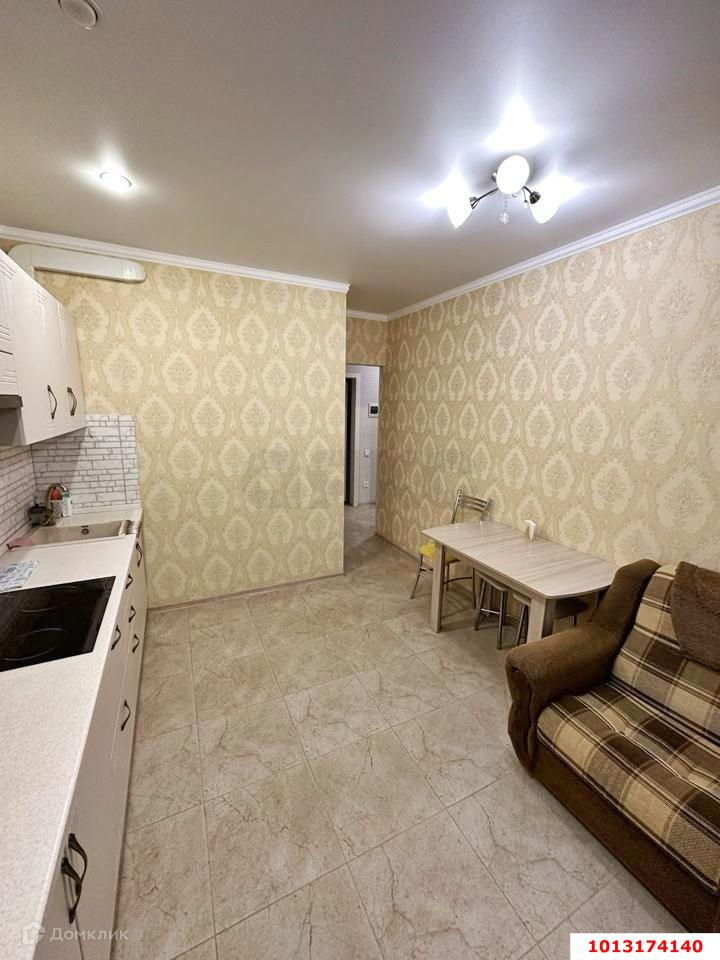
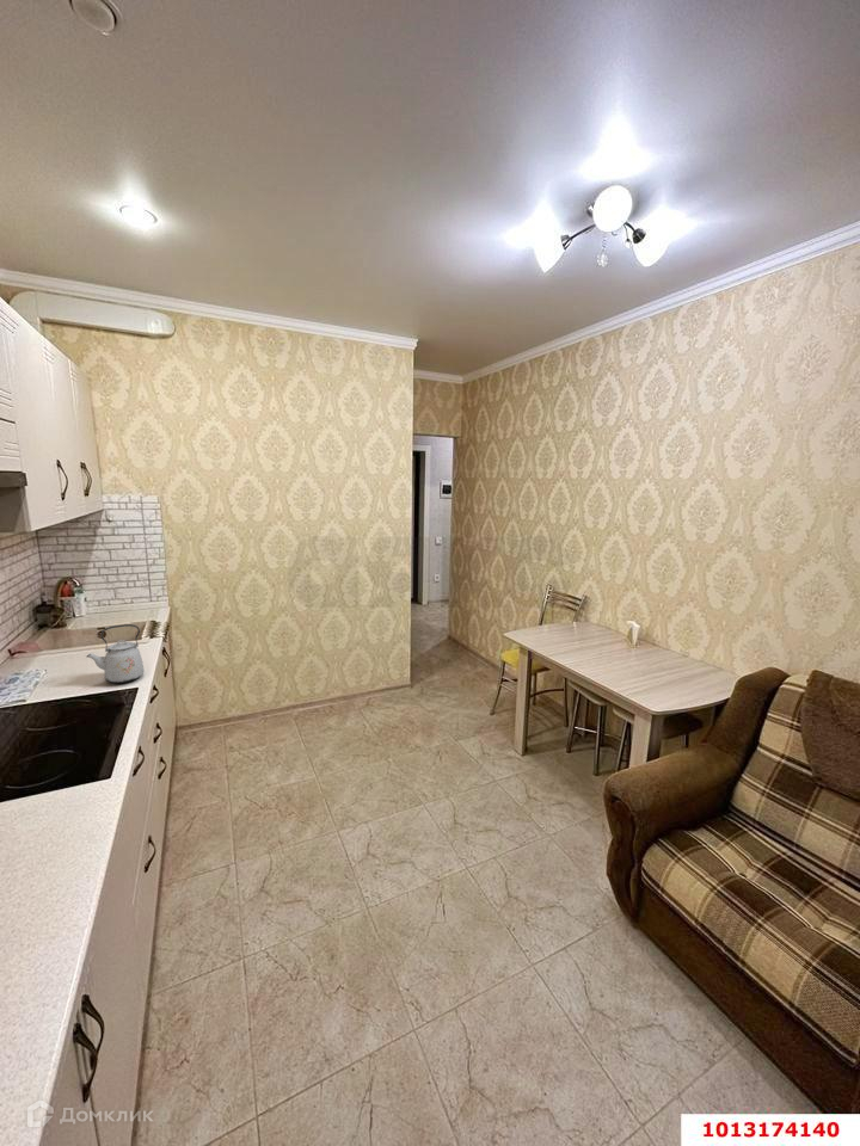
+ kettle [85,623,146,684]
